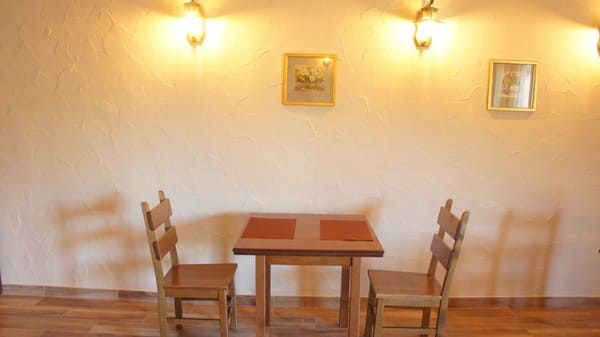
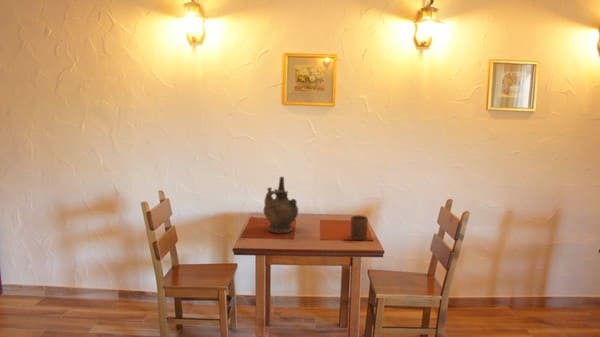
+ cup [350,215,369,241]
+ ceremonial vessel [262,176,299,234]
